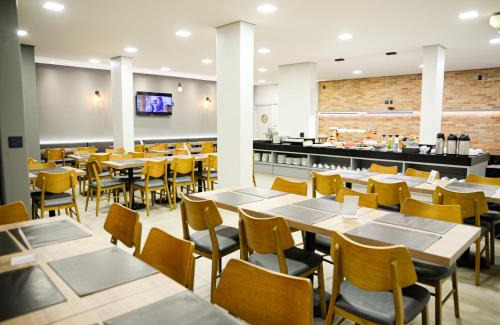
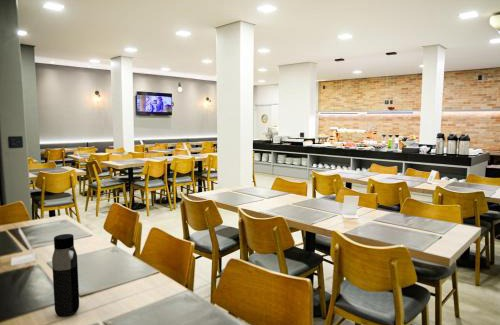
+ water bottle [51,233,80,318]
